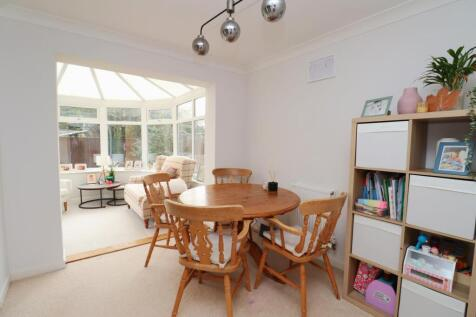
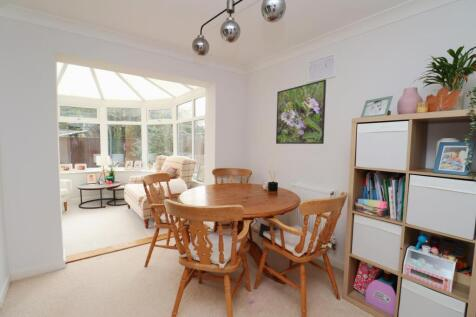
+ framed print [275,79,327,145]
